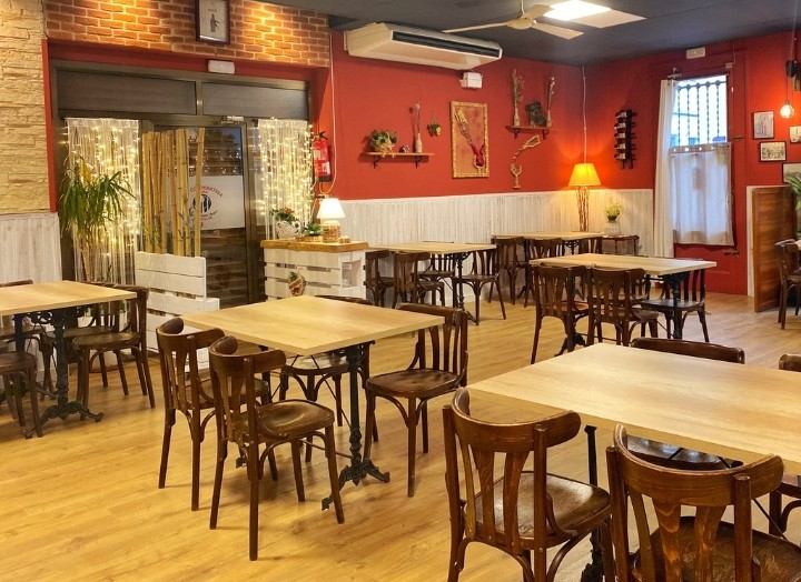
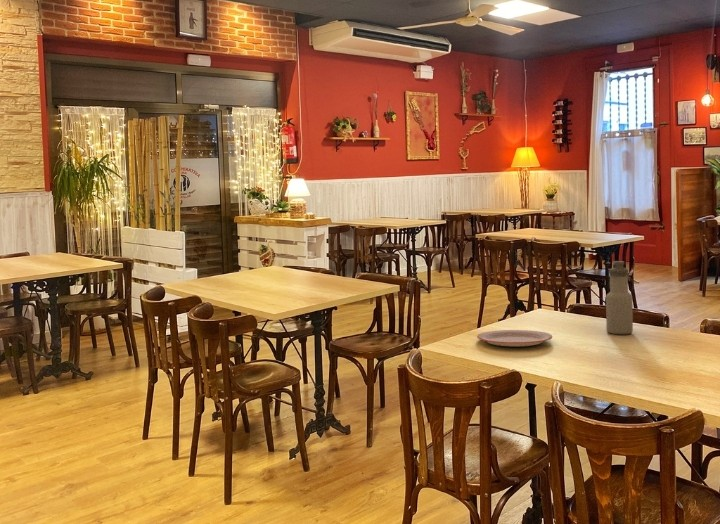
+ plate [476,329,553,347]
+ water bottle [605,260,634,335]
